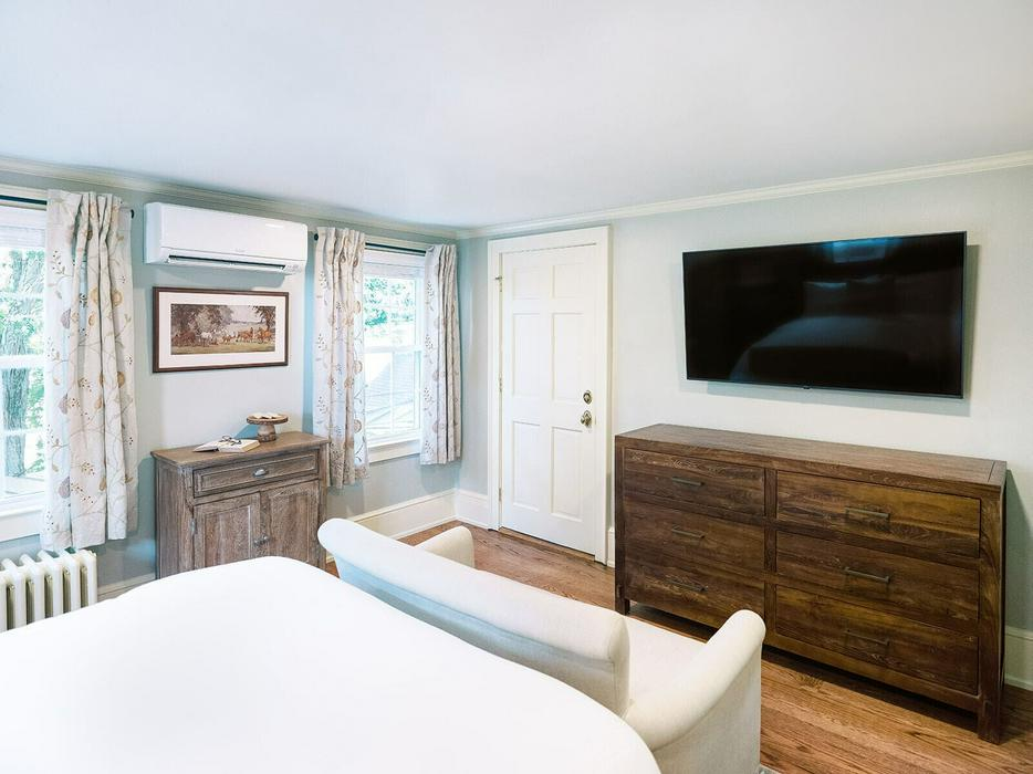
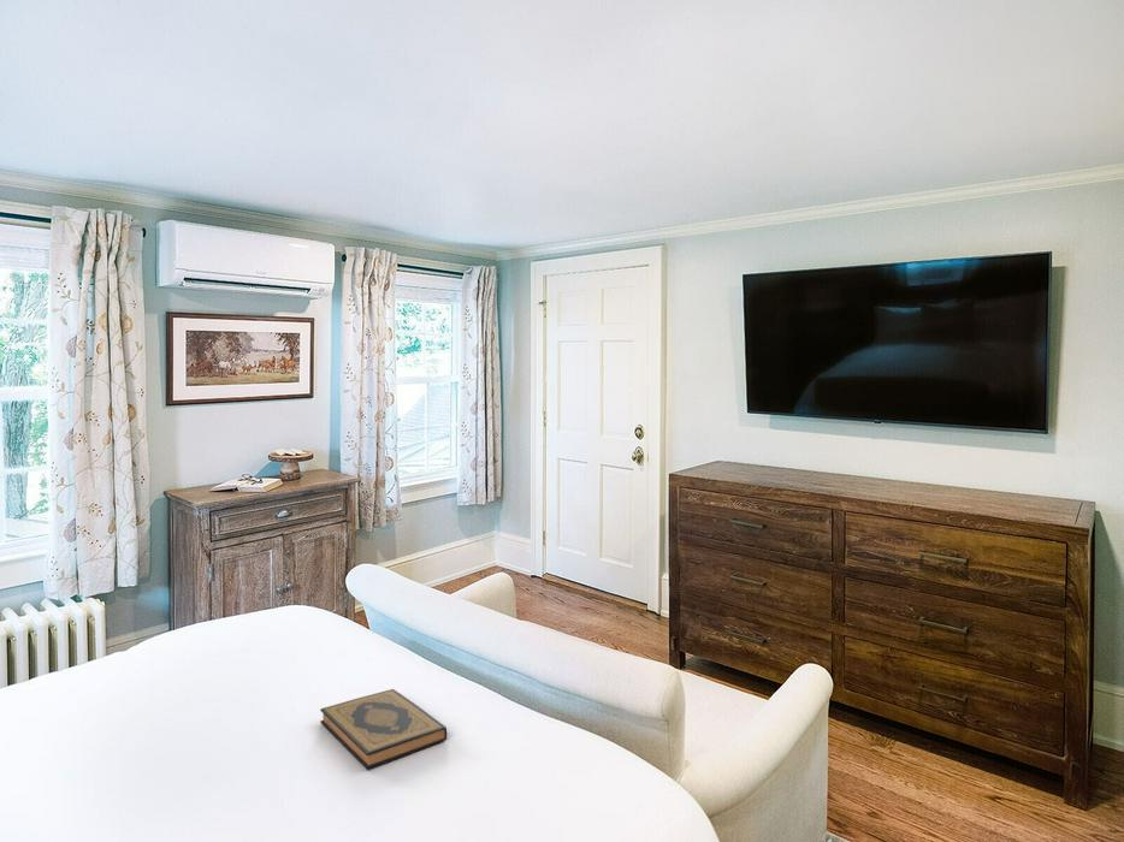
+ hardback book [319,688,449,770]
